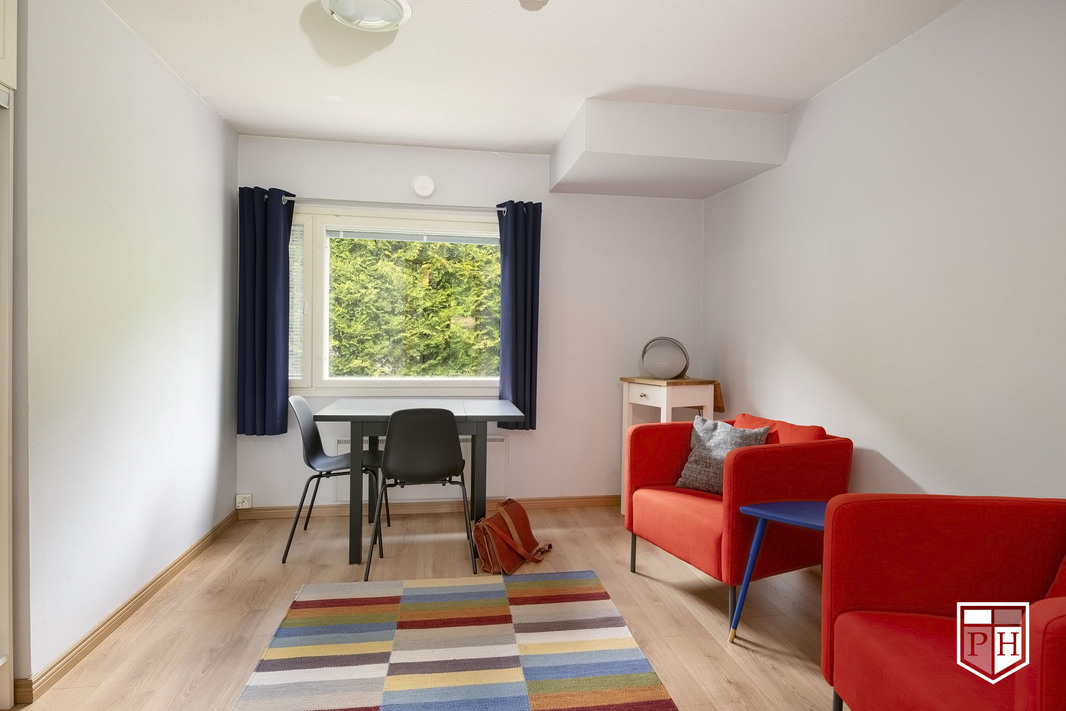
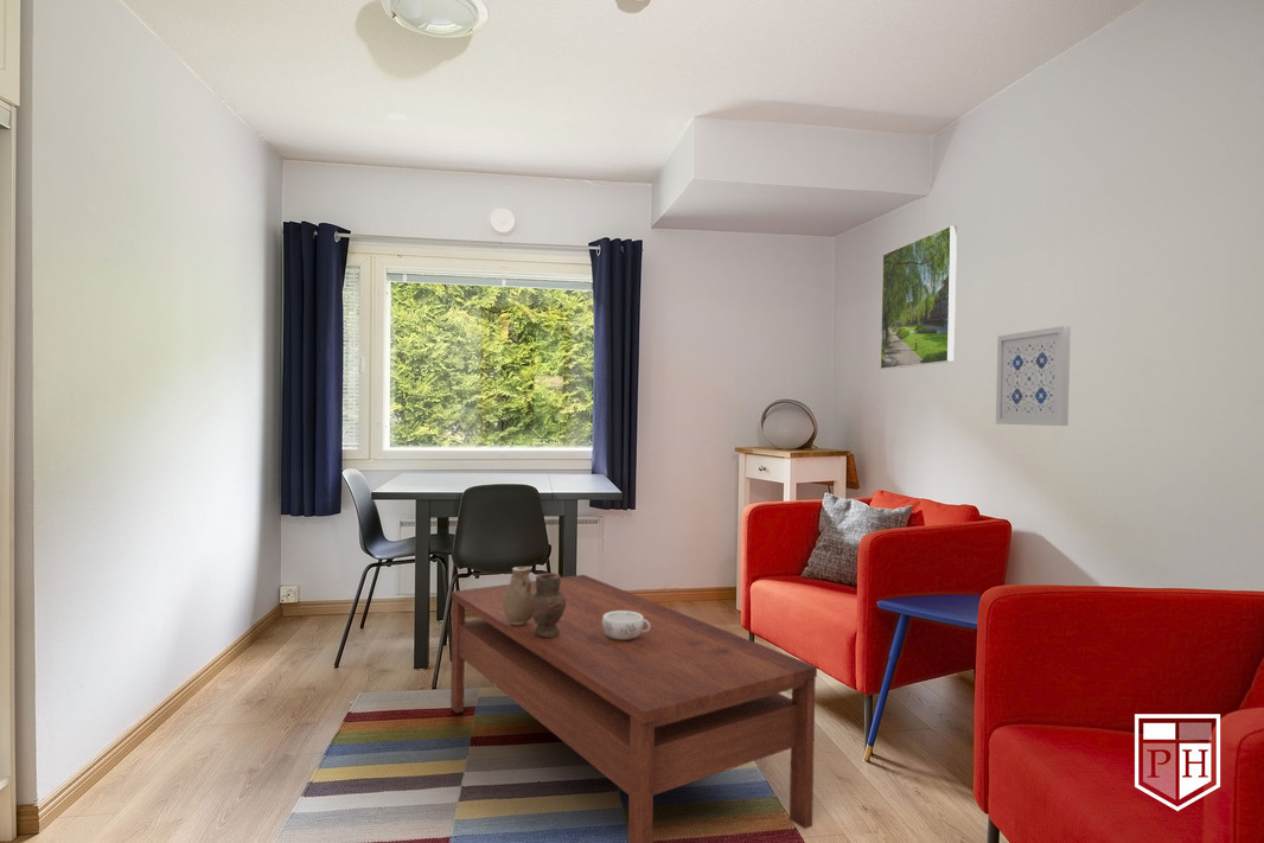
+ wall art [995,325,1072,427]
+ vase [503,566,566,638]
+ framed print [880,224,958,370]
+ decorative bowl [602,611,651,640]
+ coffee table [449,574,818,843]
